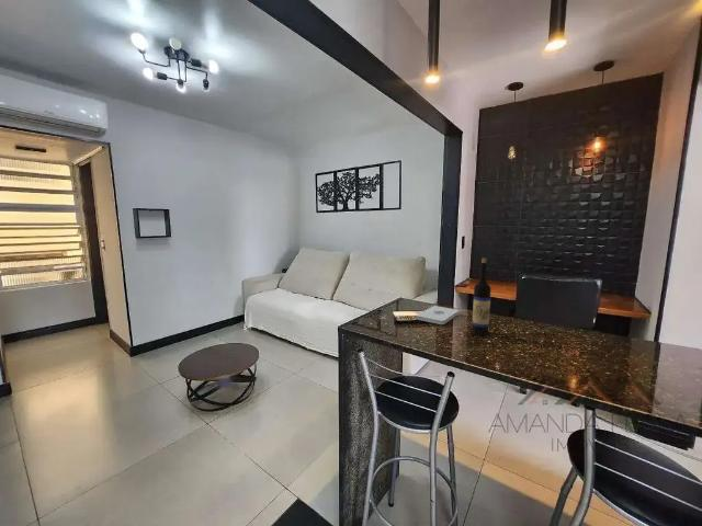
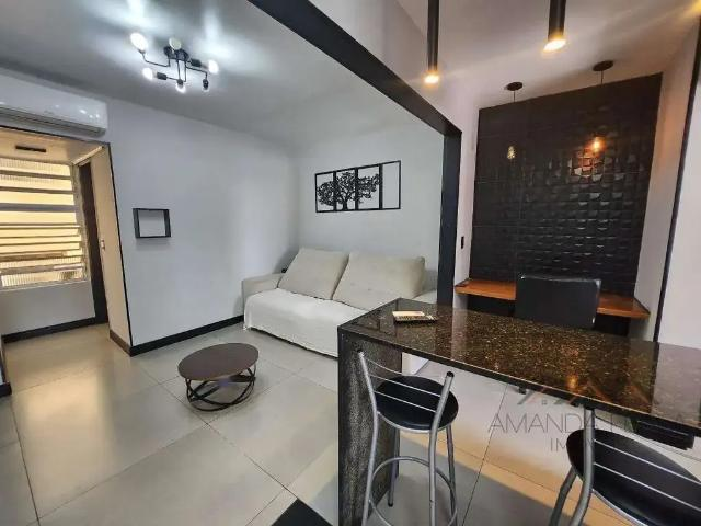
- wine bottle [471,258,491,336]
- notepad [415,305,460,325]
